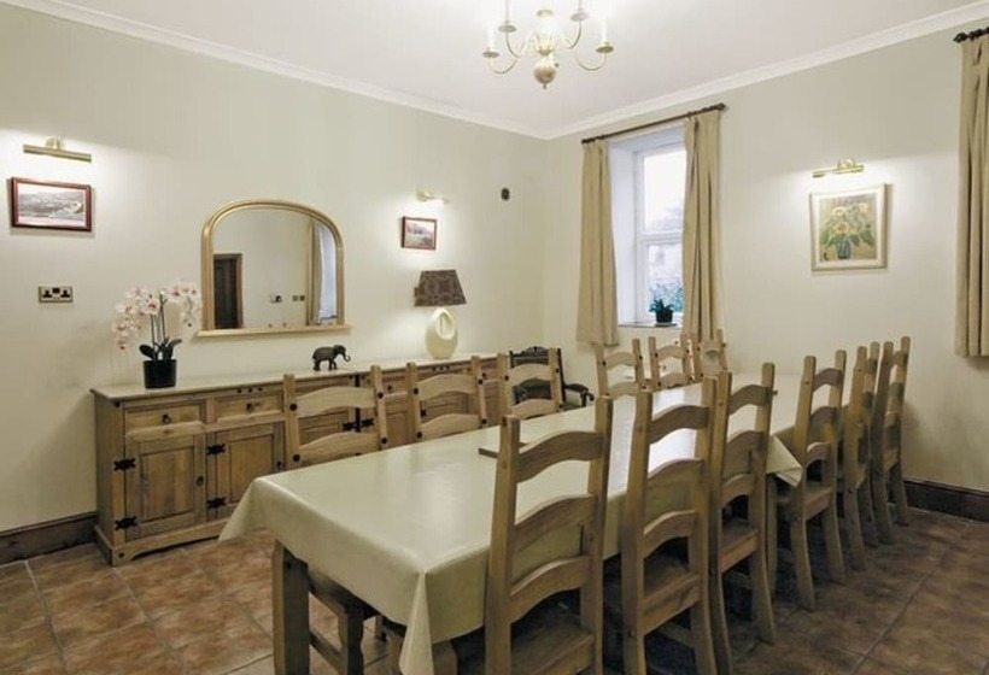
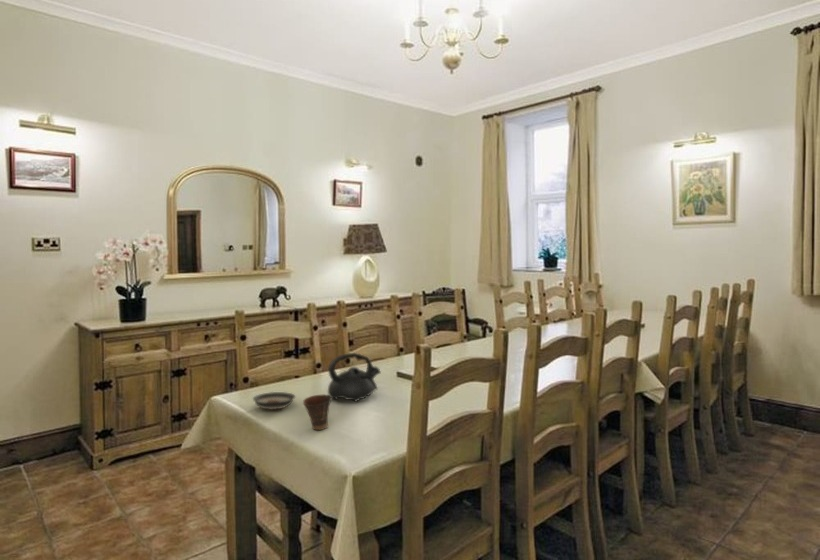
+ cup [302,394,332,431]
+ teapot [327,352,382,403]
+ saucer [252,391,297,411]
